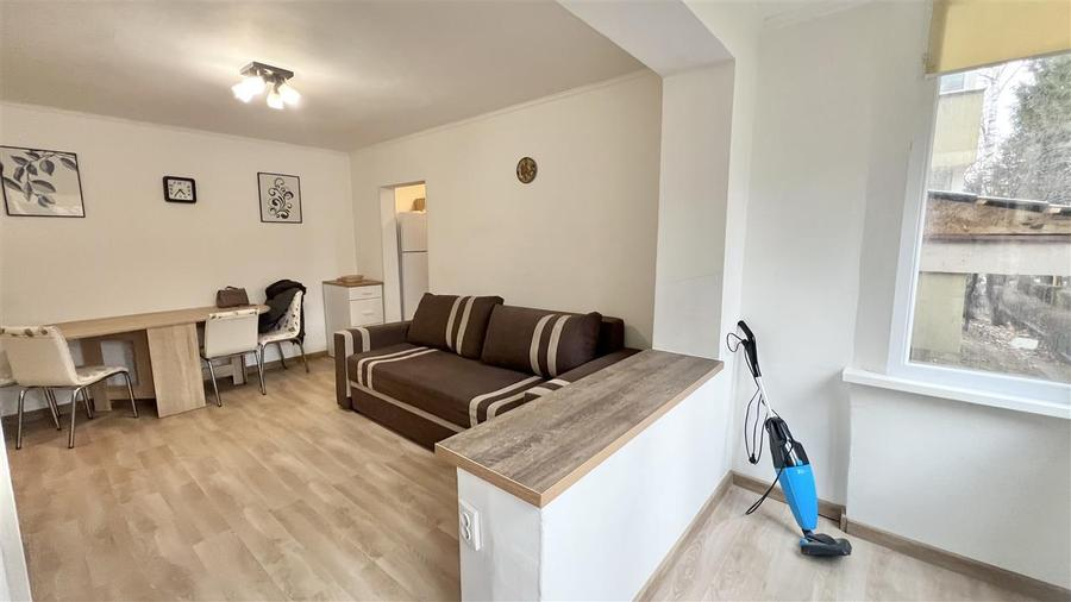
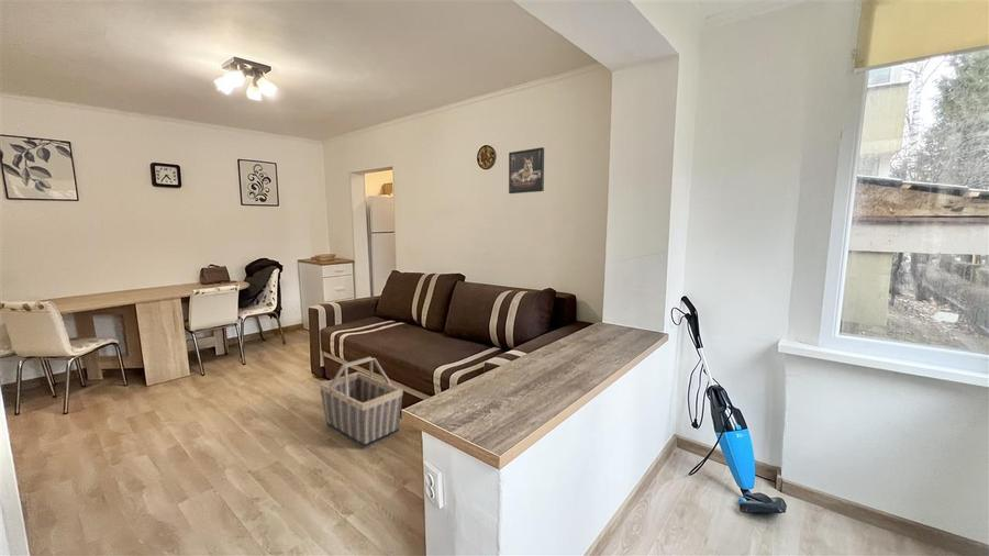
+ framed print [508,146,545,194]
+ basket [319,356,404,449]
